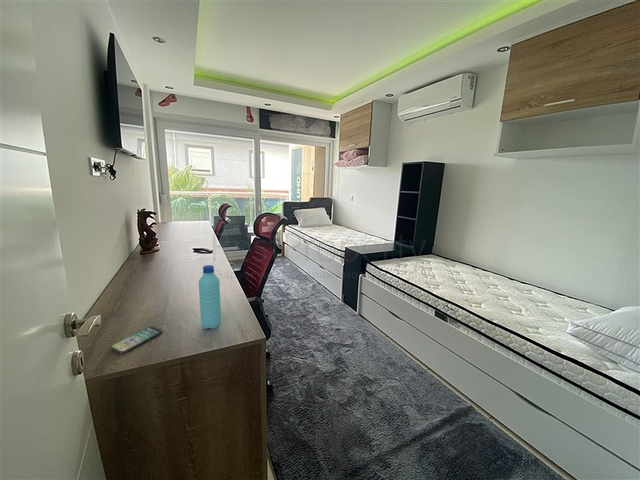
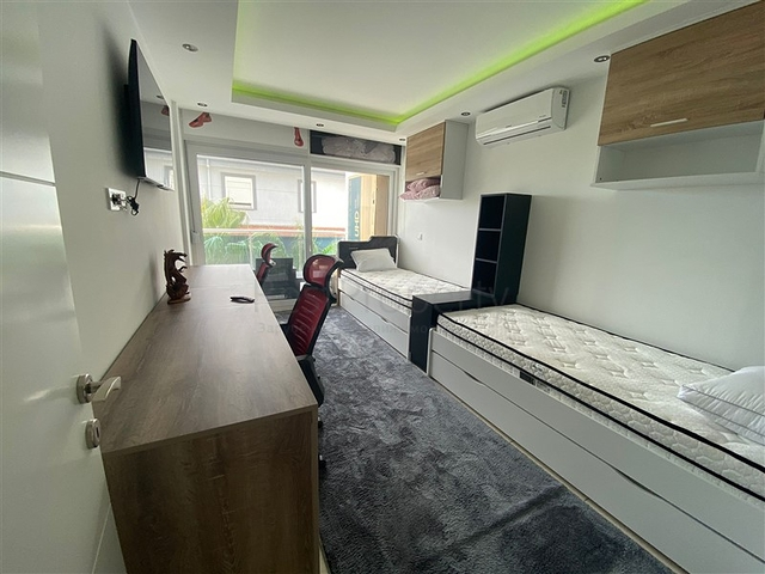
- water bottle [198,264,222,330]
- smartphone [110,326,164,354]
